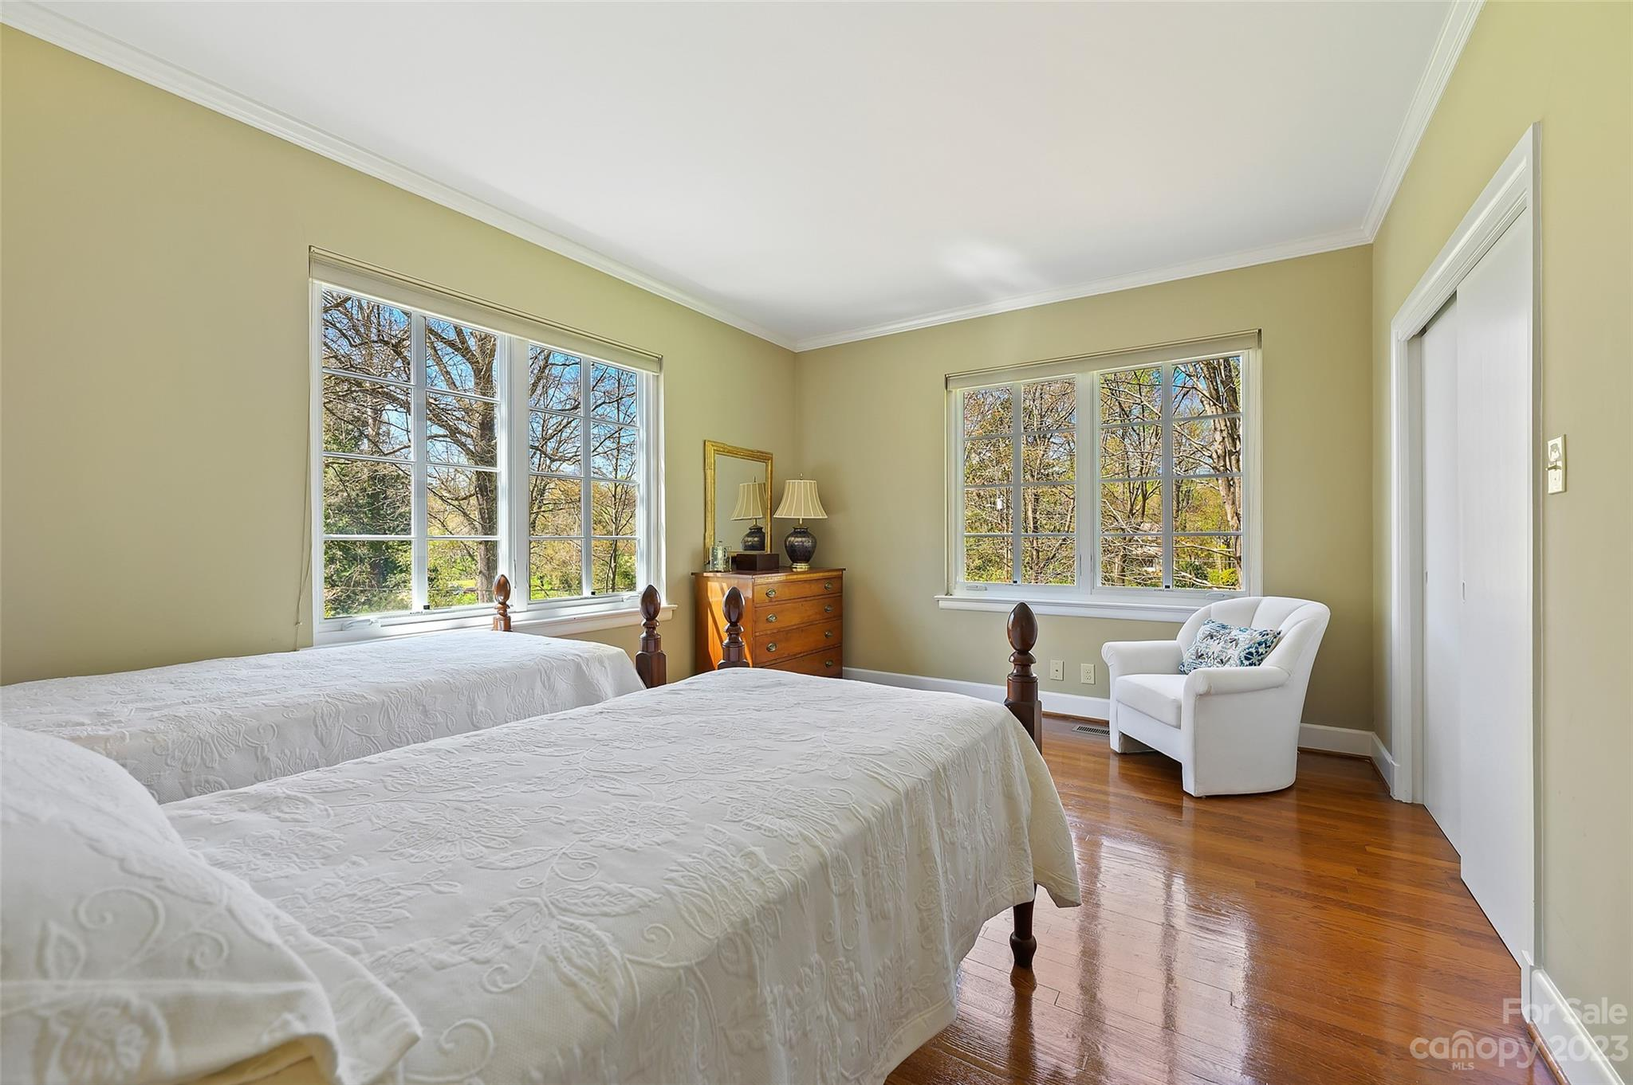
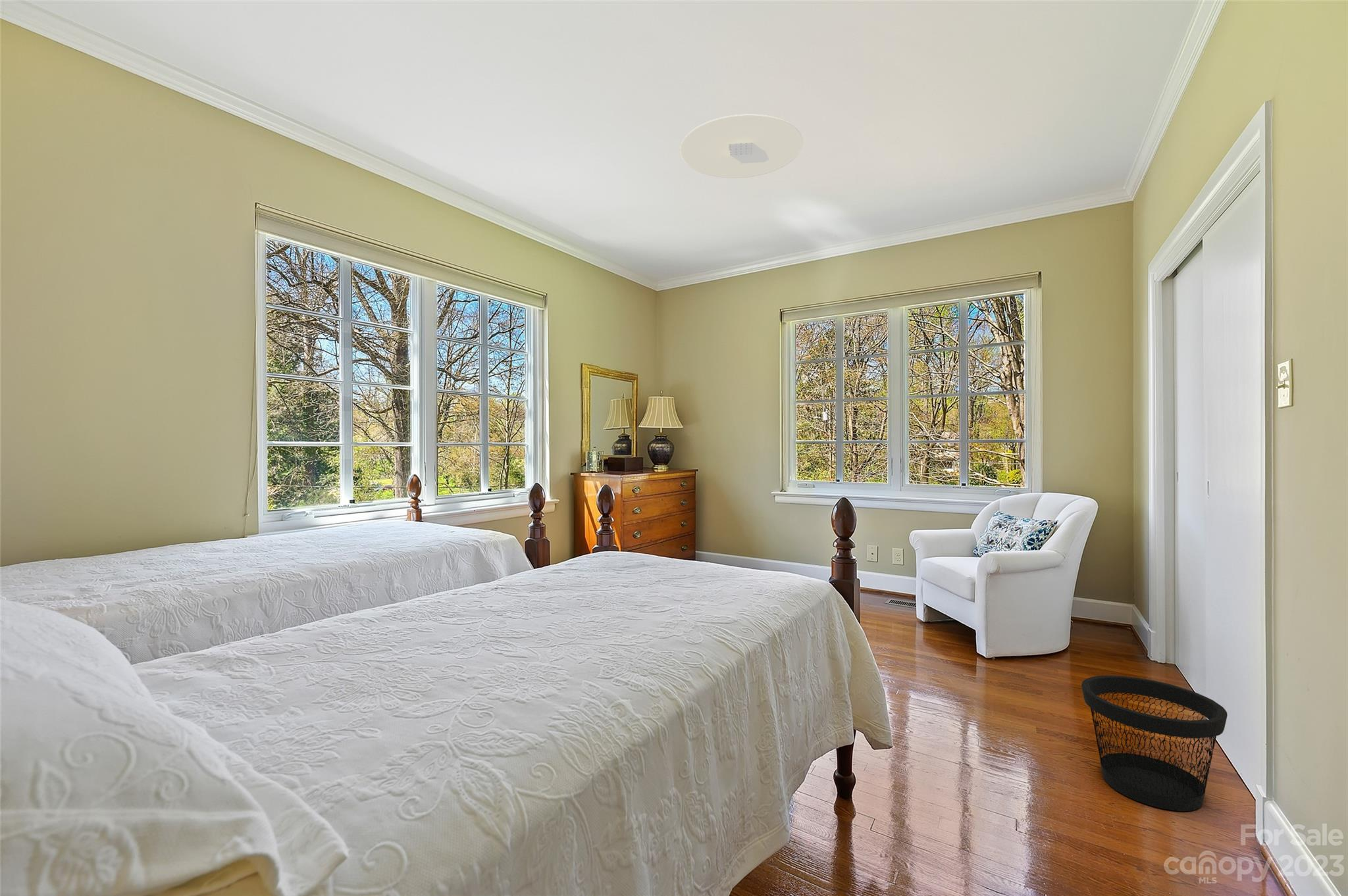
+ wastebasket [1081,675,1228,812]
+ ceiling light [679,114,804,179]
